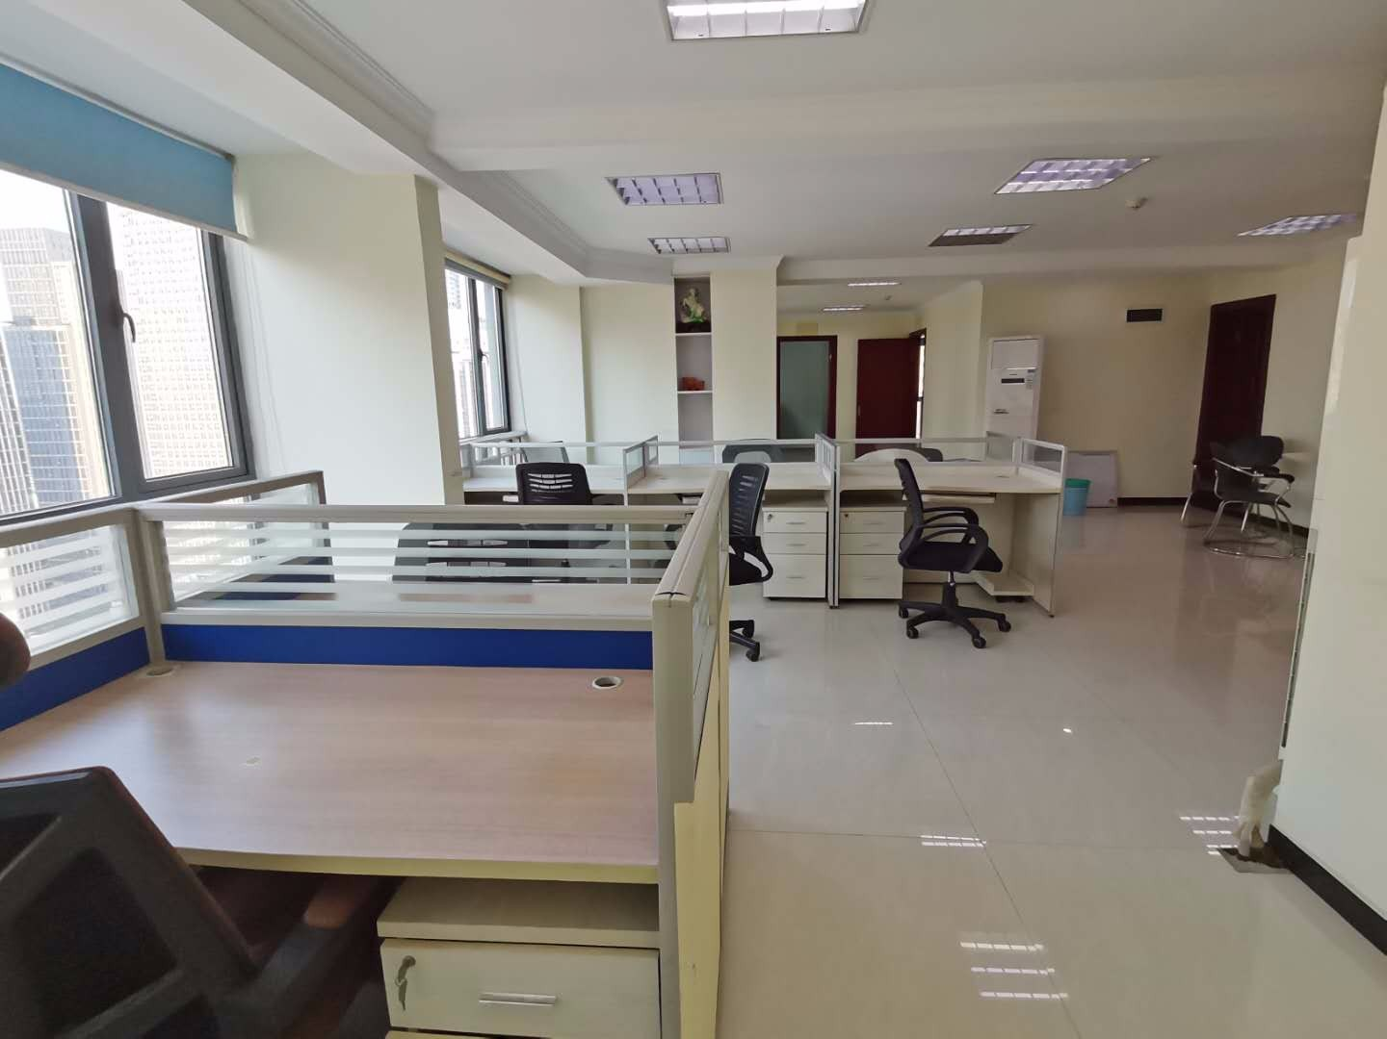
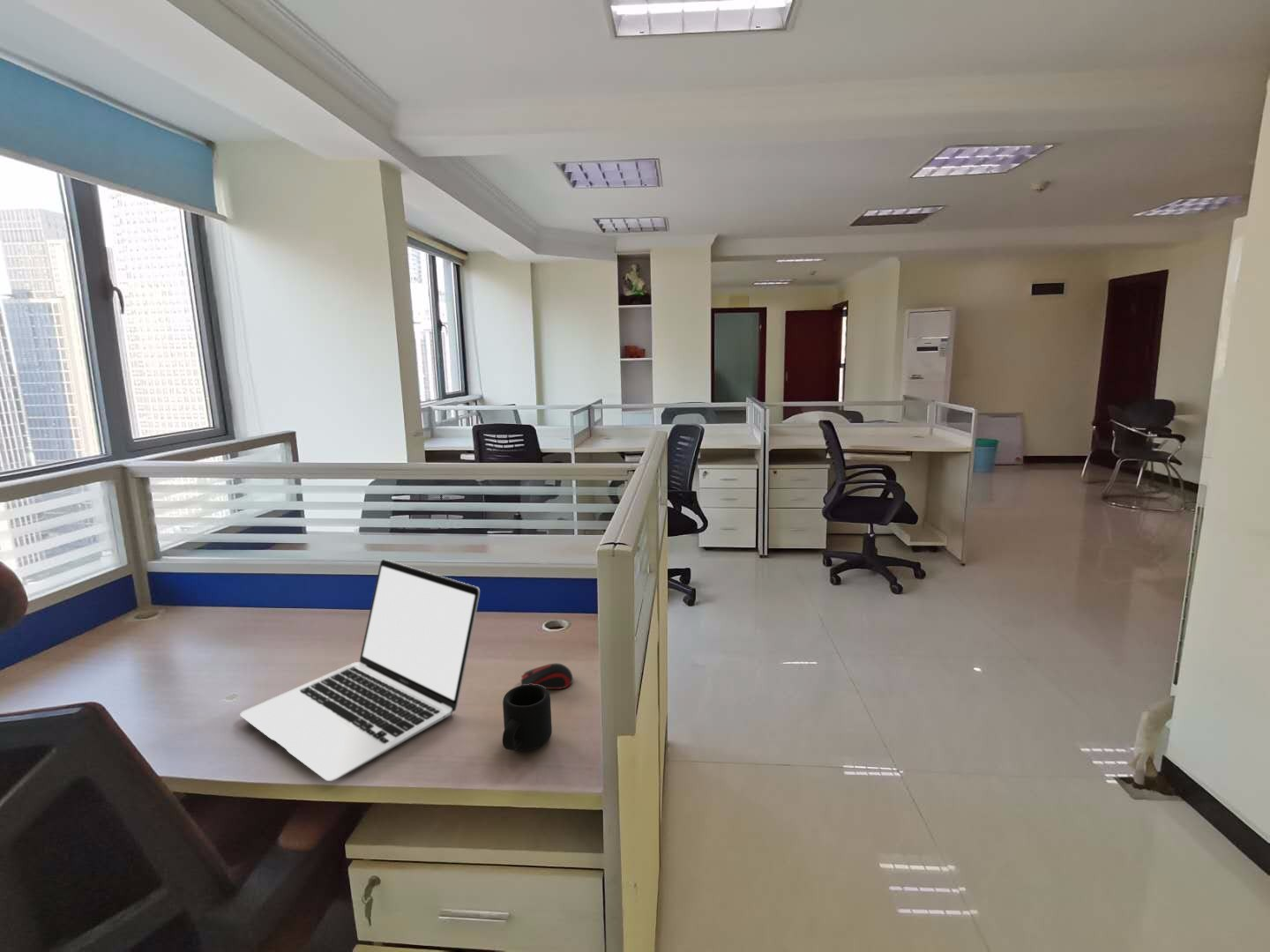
+ mug [502,684,553,751]
+ computer mouse [519,662,573,690]
+ laptop [239,559,481,782]
